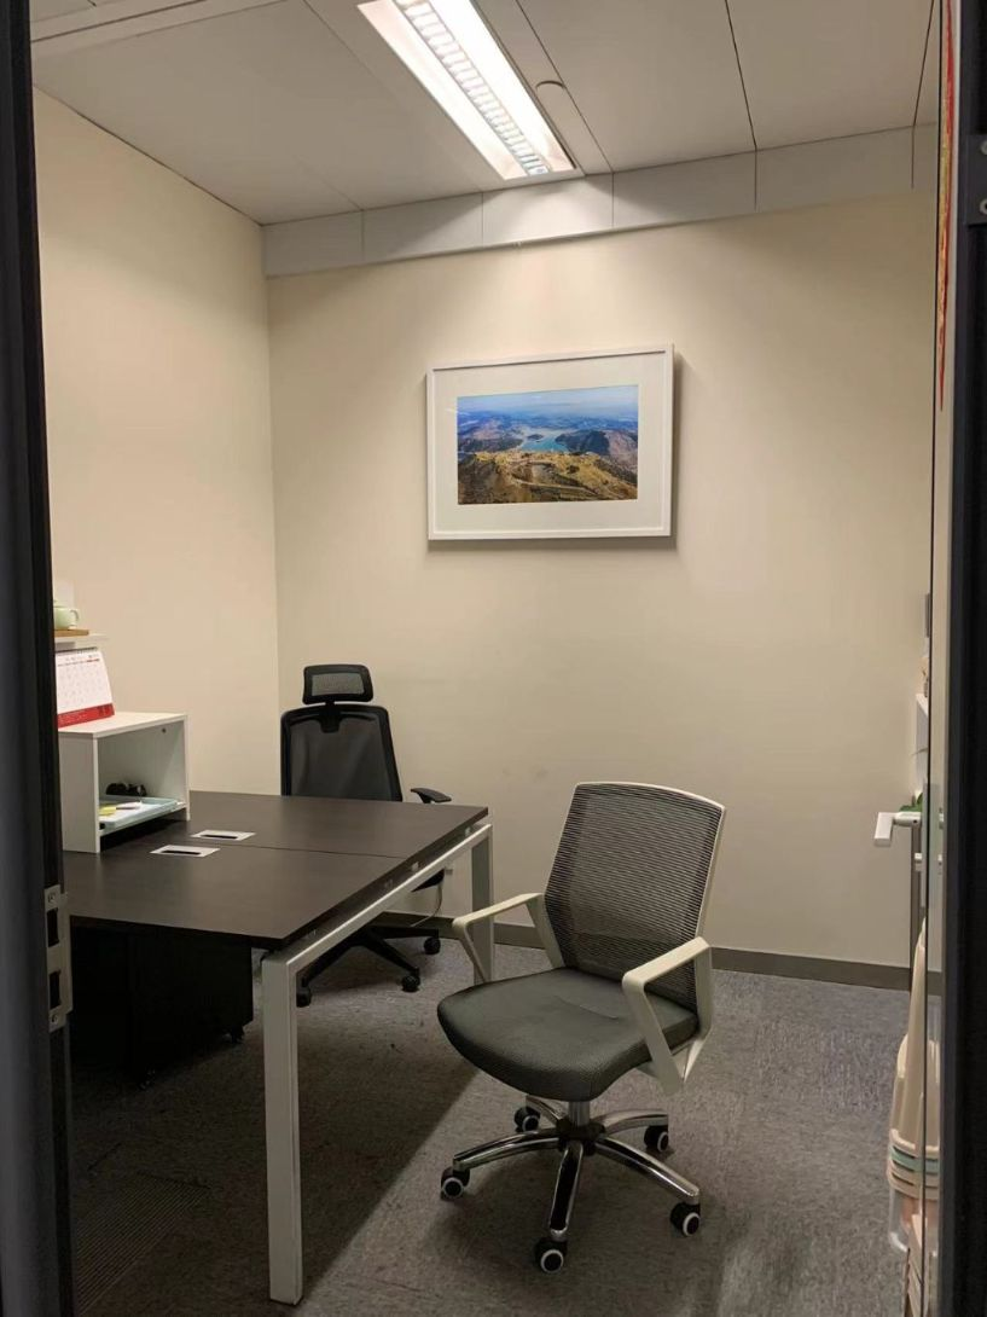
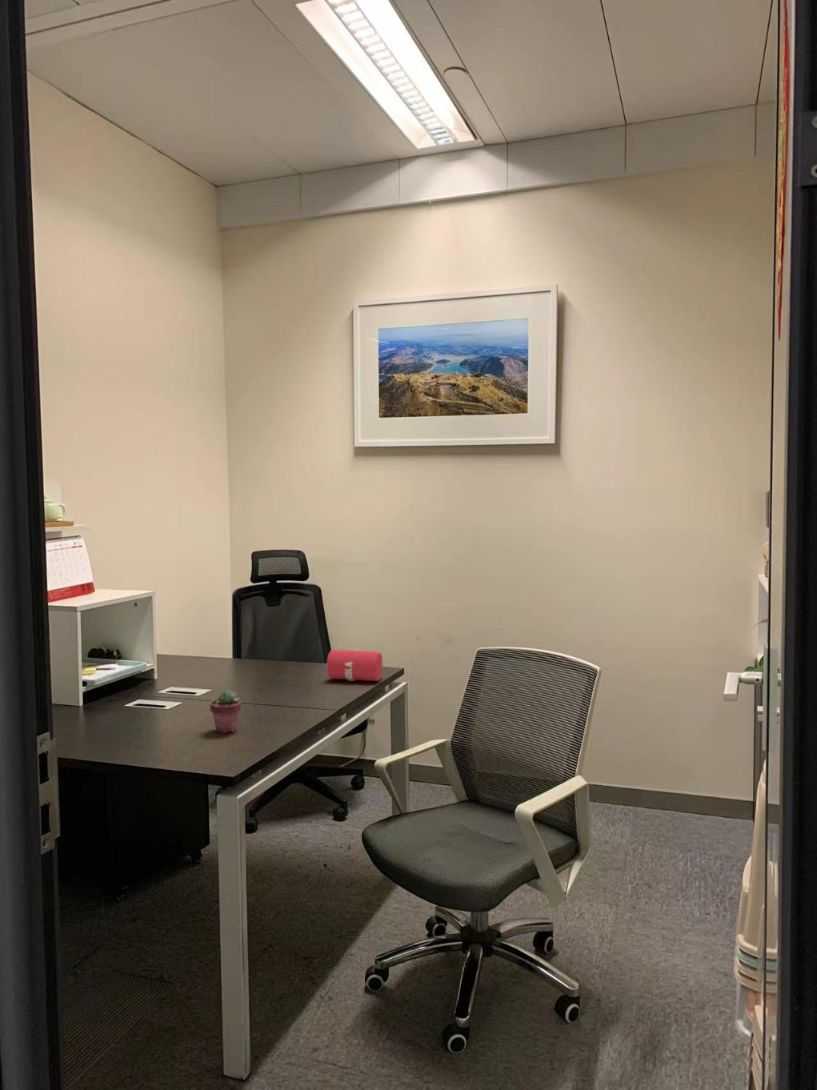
+ potted succulent [209,689,242,734]
+ speaker [326,649,383,682]
